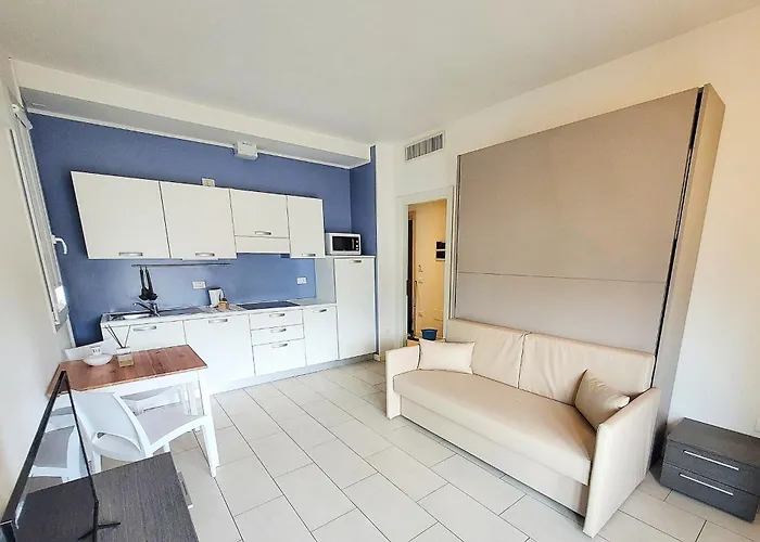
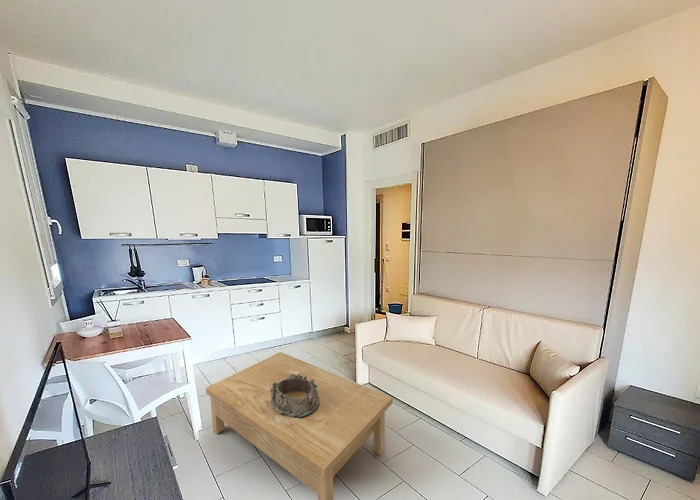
+ coffee table [205,351,394,500]
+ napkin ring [270,374,320,418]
